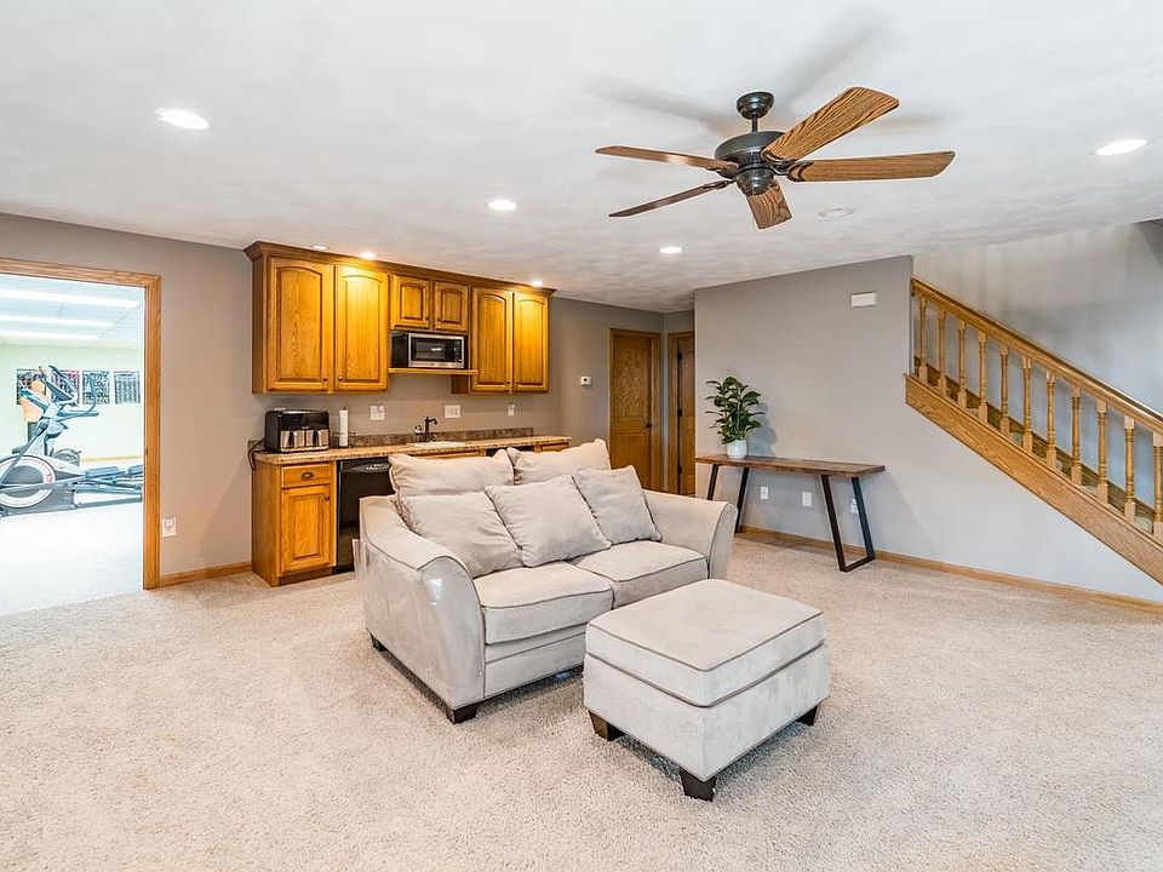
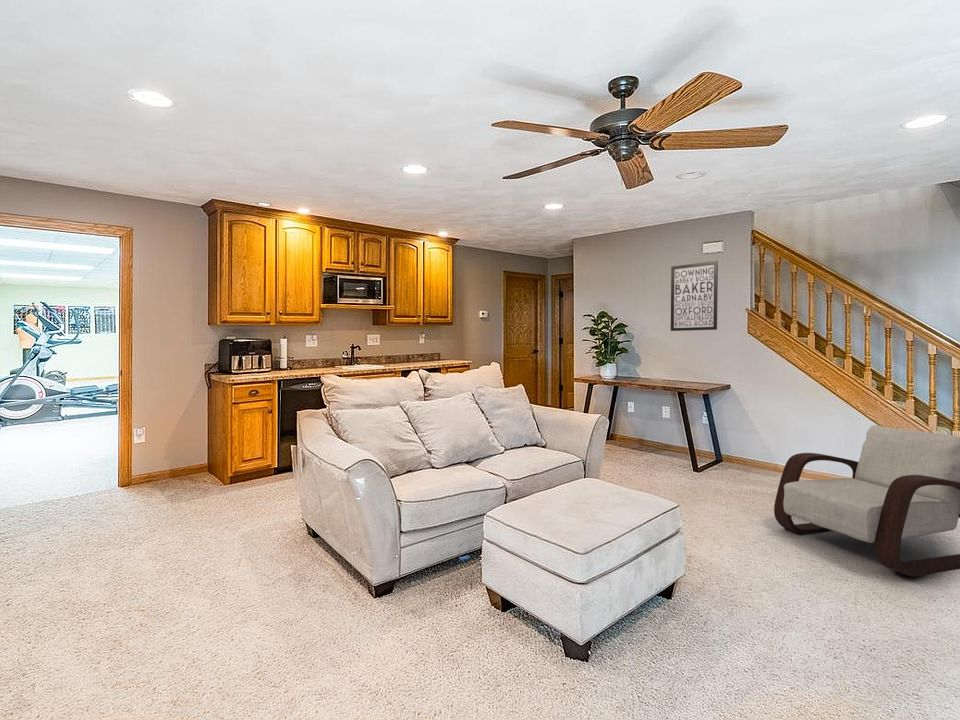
+ armchair [773,425,960,577]
+ wall art [670,260,719,332]
